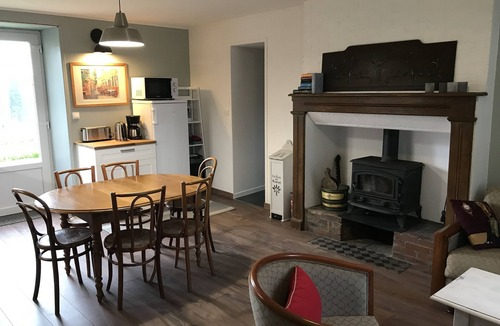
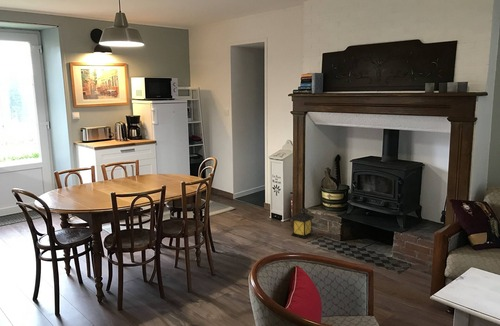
+ lantern [290,208,315,240]
